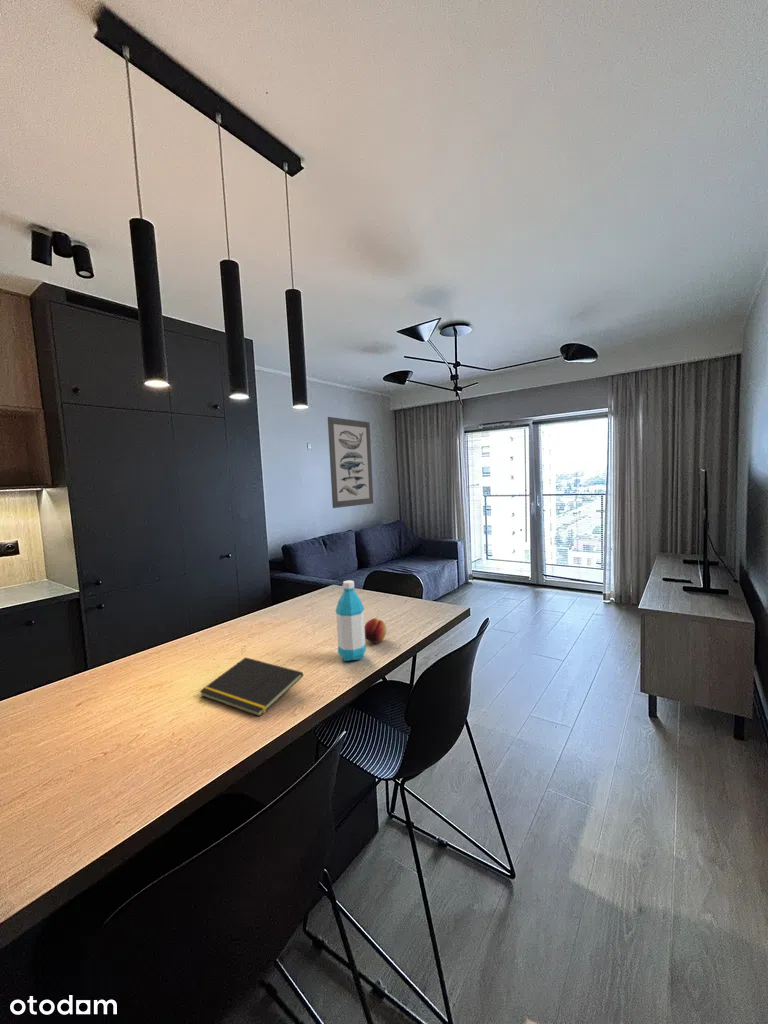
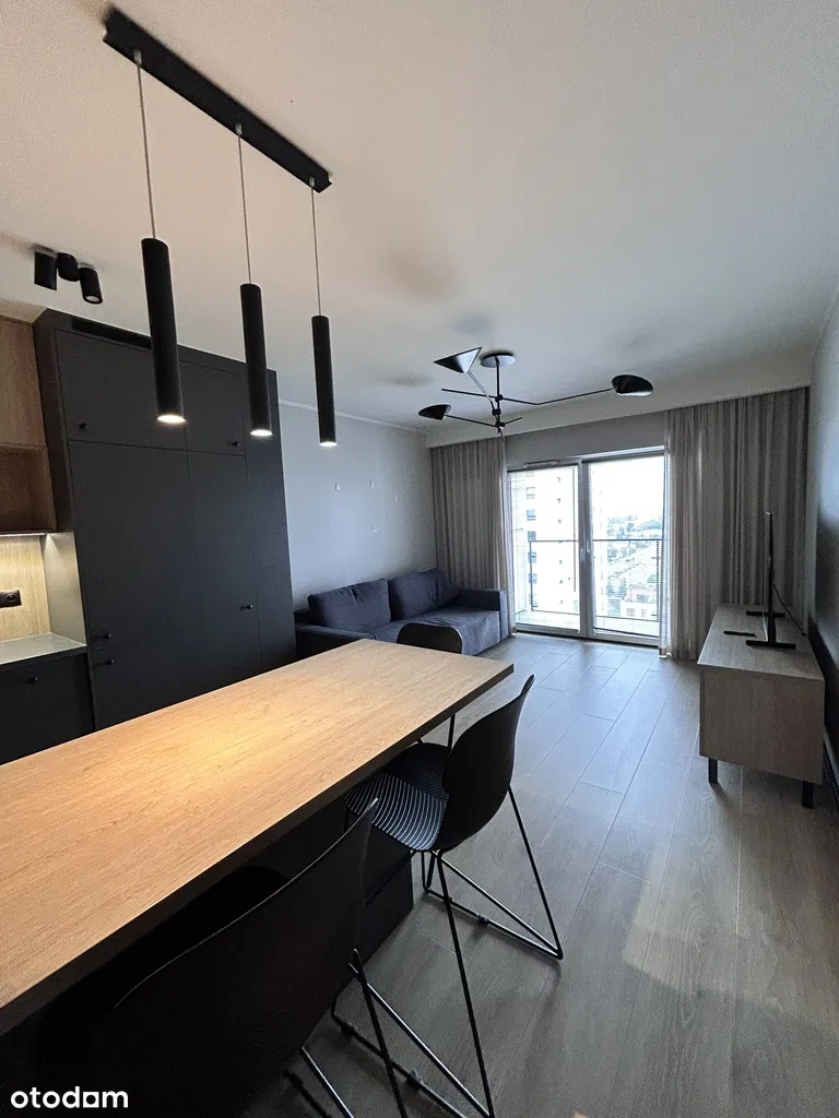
- wall art [327,416,374,509]
- fruit [364,617,388,644]
- water bottle [335,579,367,662]
- notepad [198,656,304,718]
